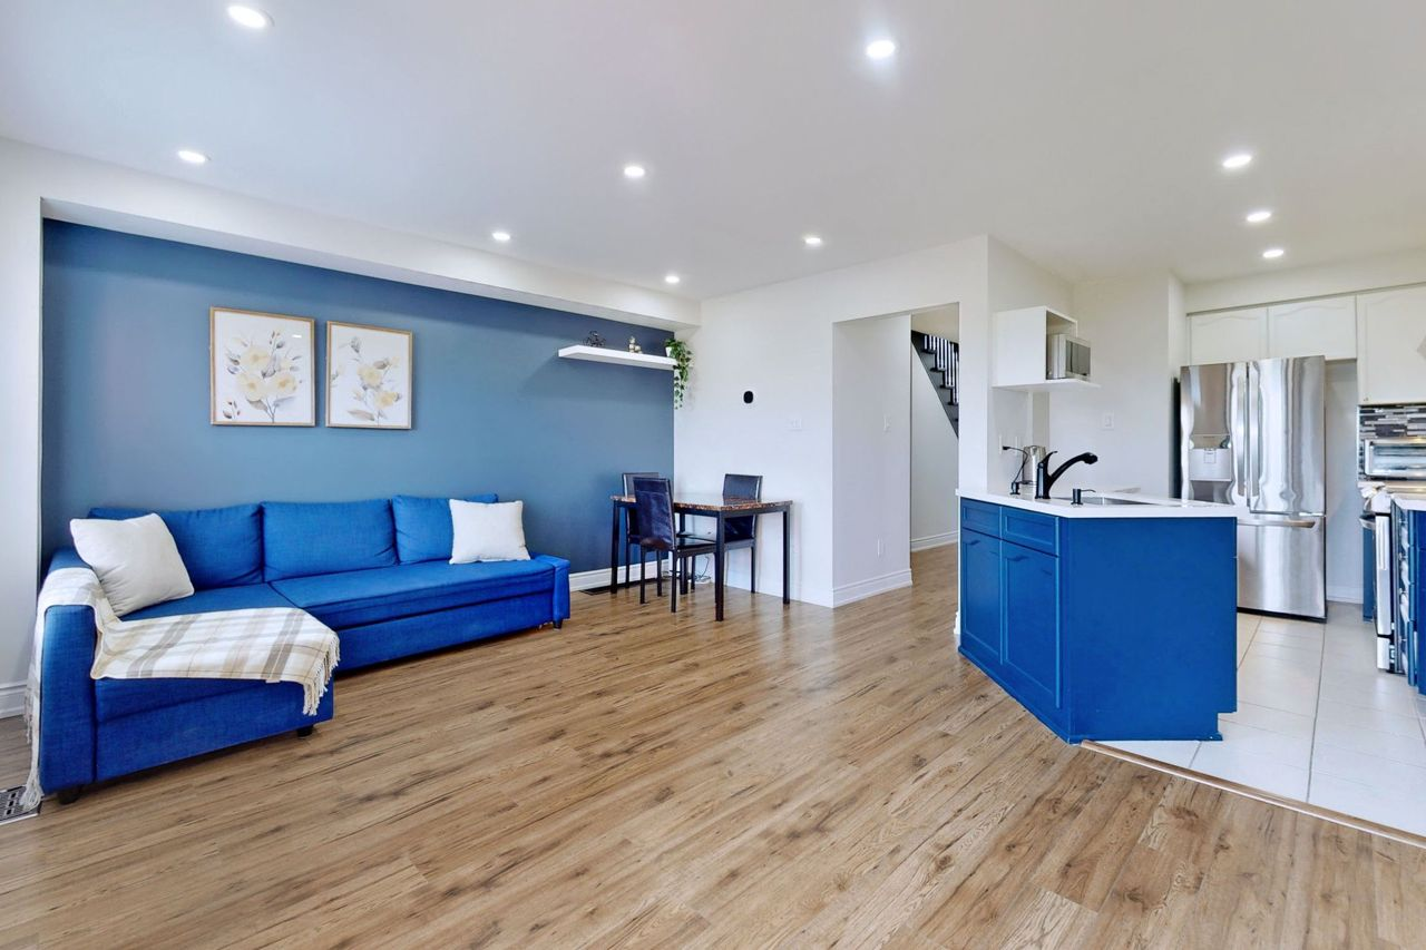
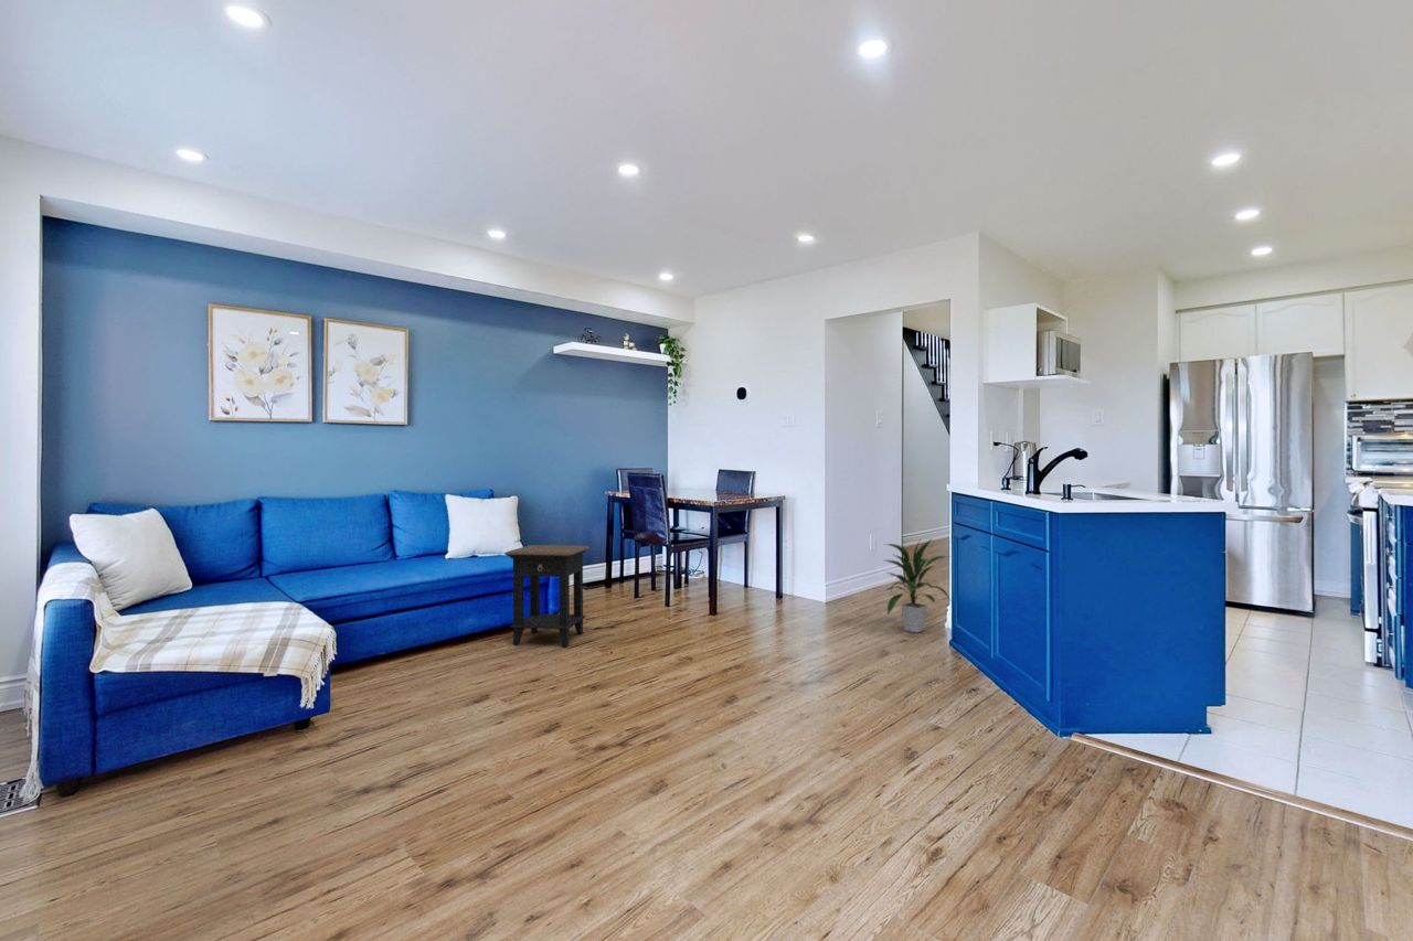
+ indoor plant [883,537,952,633]
+ side table [503,544,591,648]
